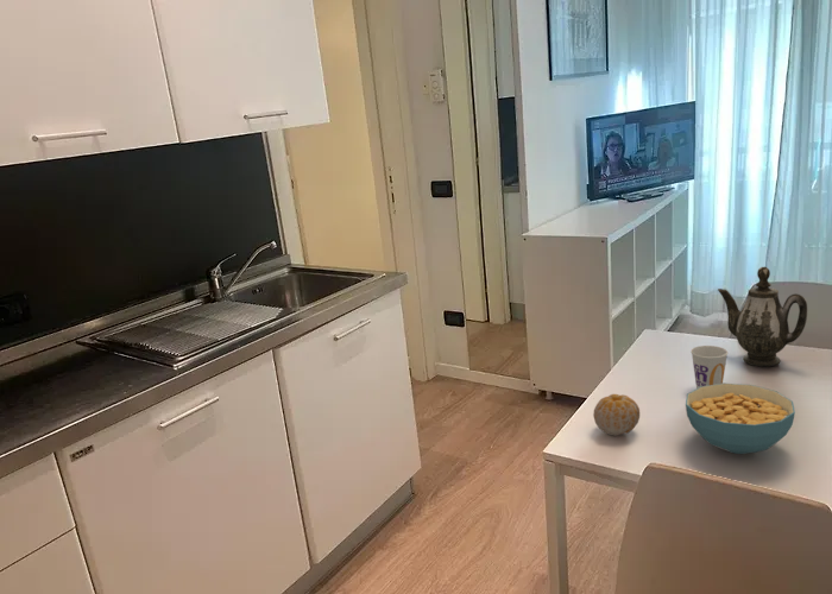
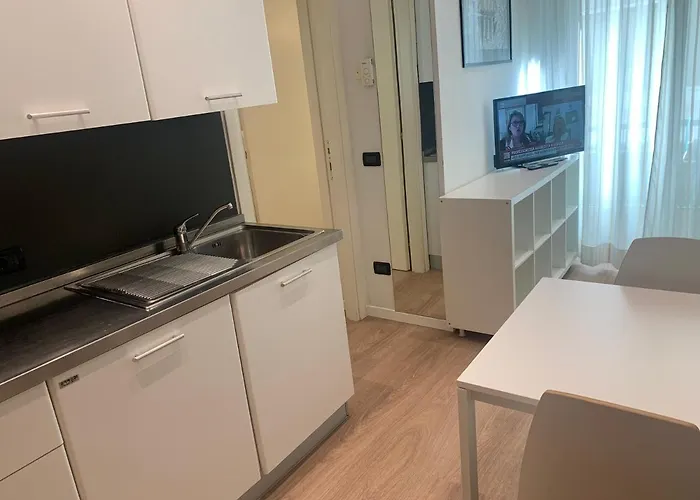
- teapot [717,266,808,367]
- cup [689,345,729,390]
- fruit [592,393,641,436]
- cereal bowl [685,383,796,455]
